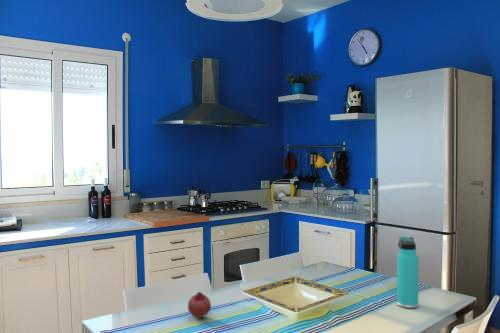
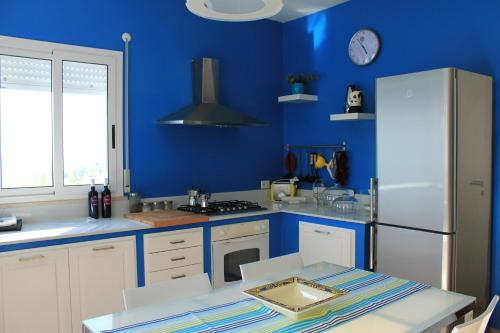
- thermos bottle [396,236,420,309]
- fruit [187,291,212,319]
